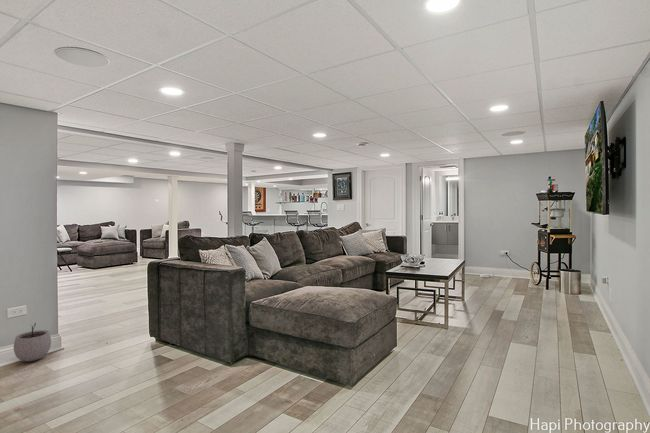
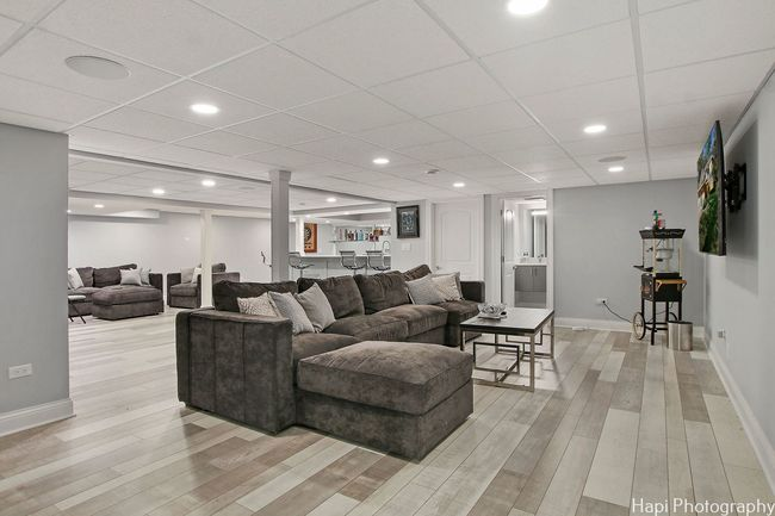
- plant pot [13,322,52,362]
